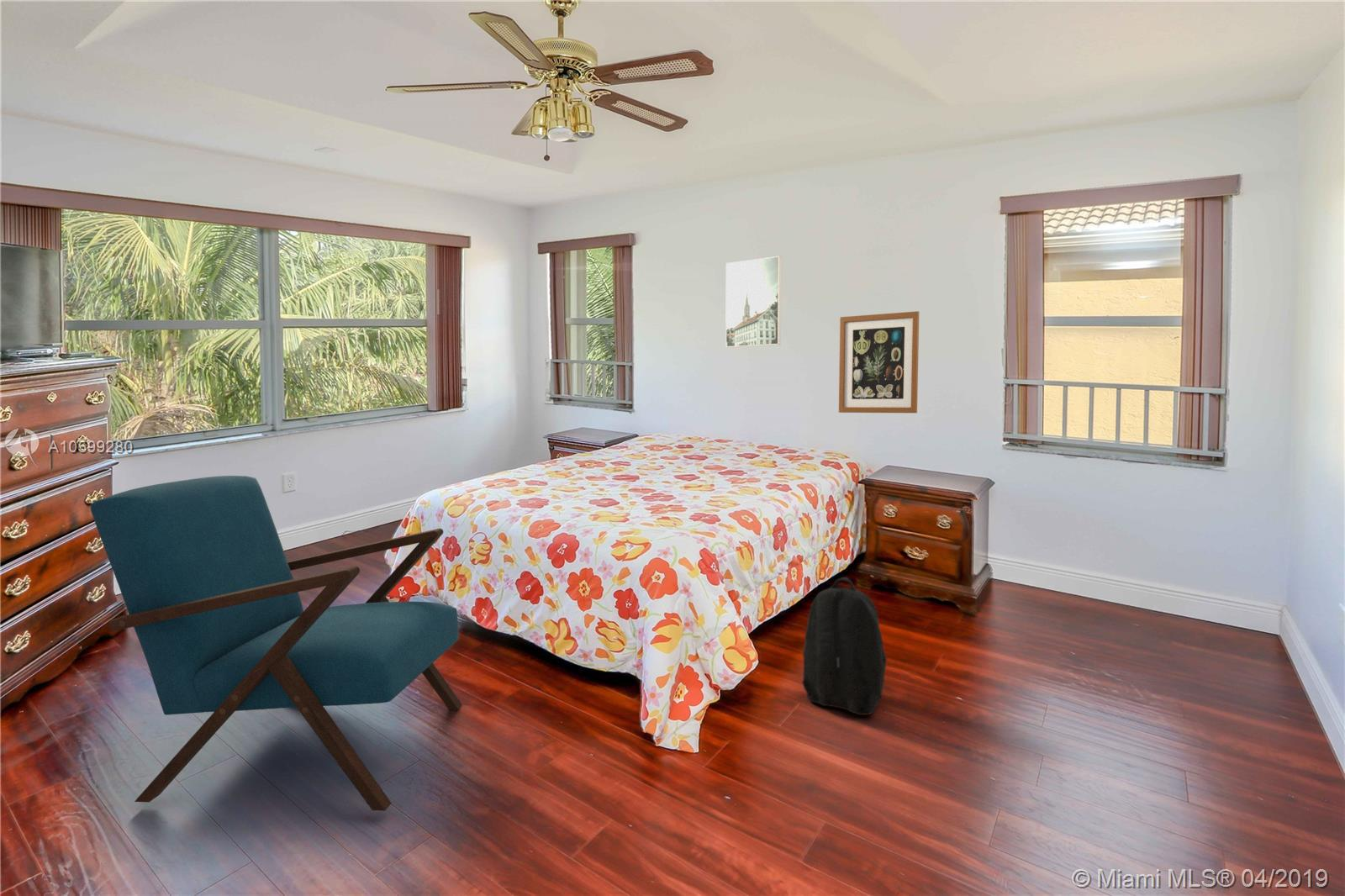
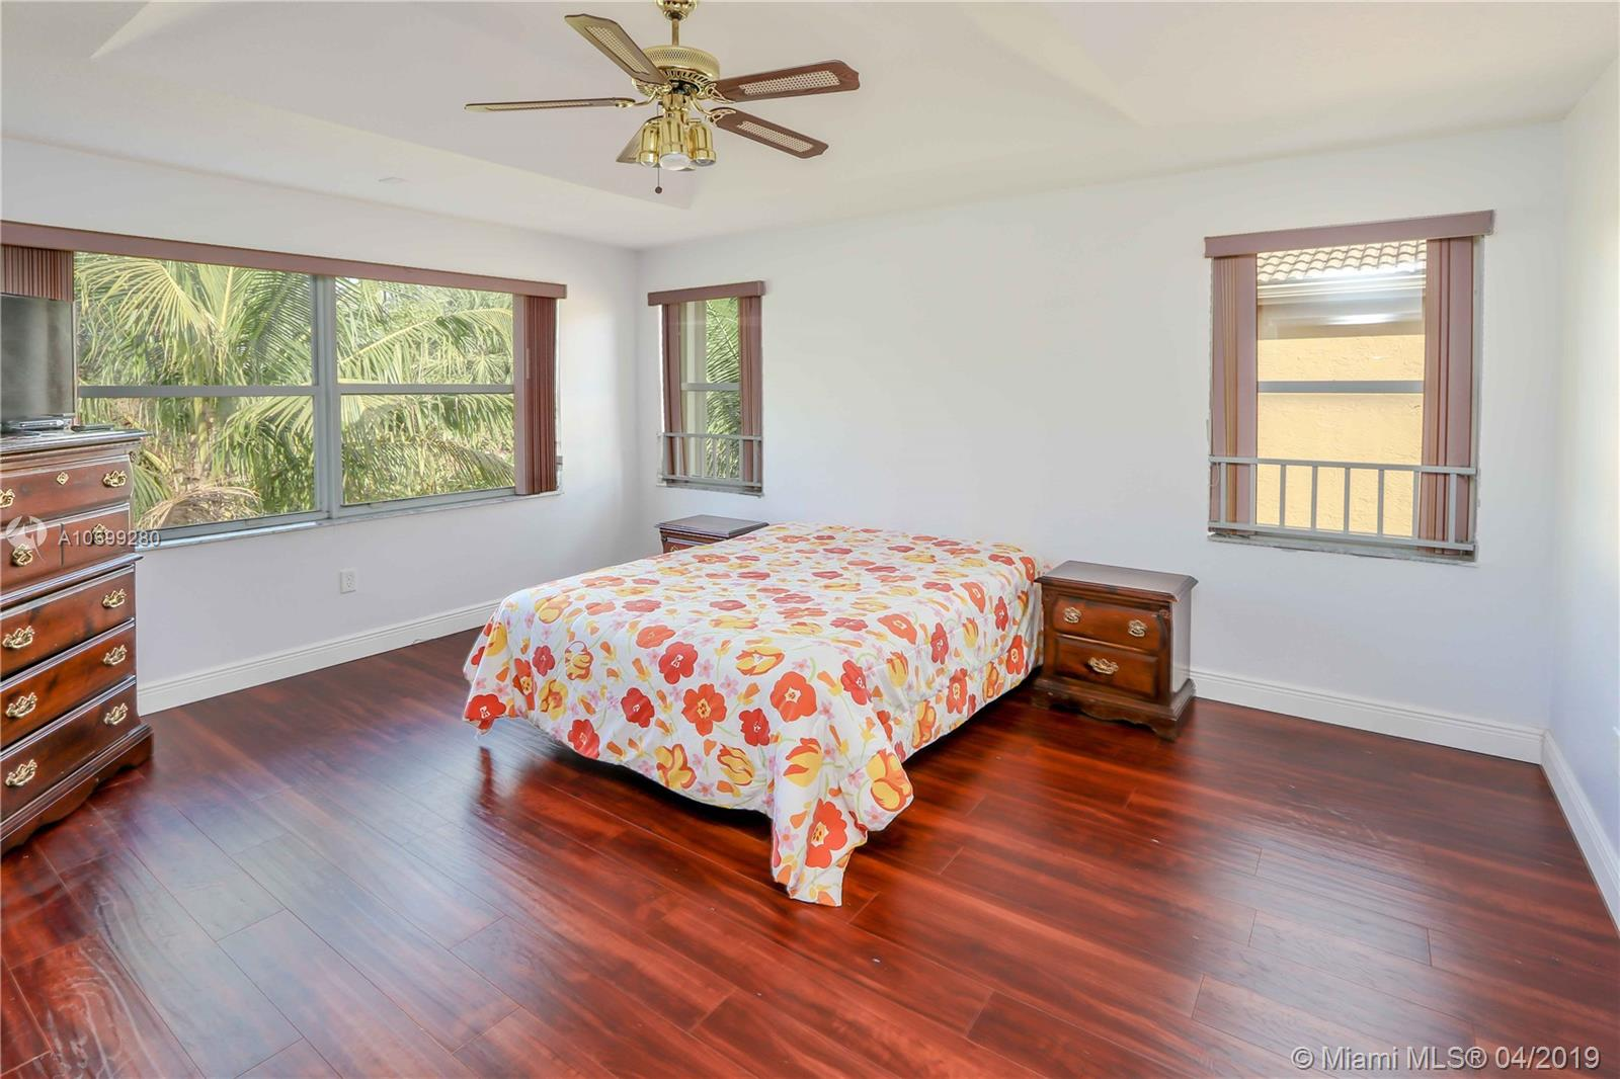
- armchair [90,475,463,812]
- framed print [725,256,783,348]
- wall art [838,310,920,414]
- backpack [801,577,888,716]
